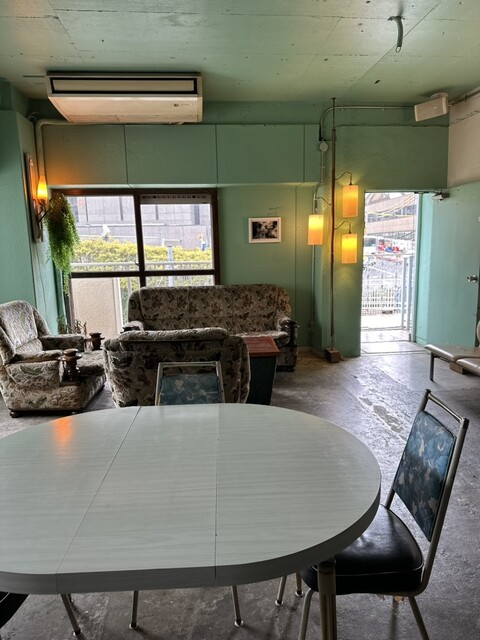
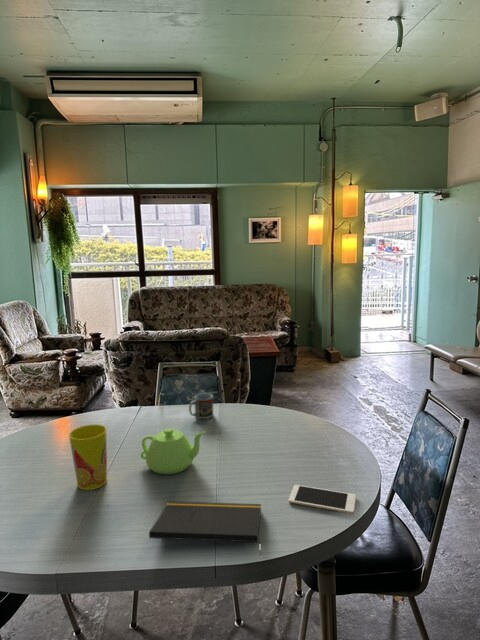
+ cup [188,392,214,420]
+ notepad [148,500,262,555]
+ cell phone [288,484,357,515]
+ cup [68,423,108,491]
+ teapot [140,428,206,475]
